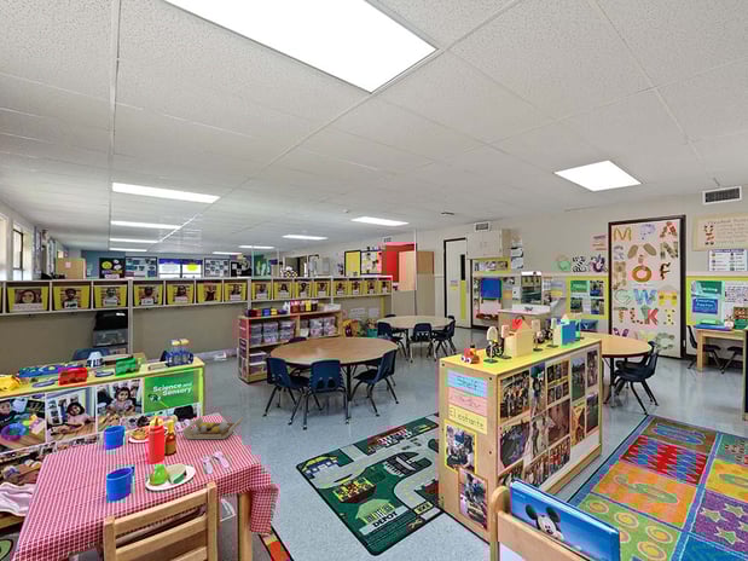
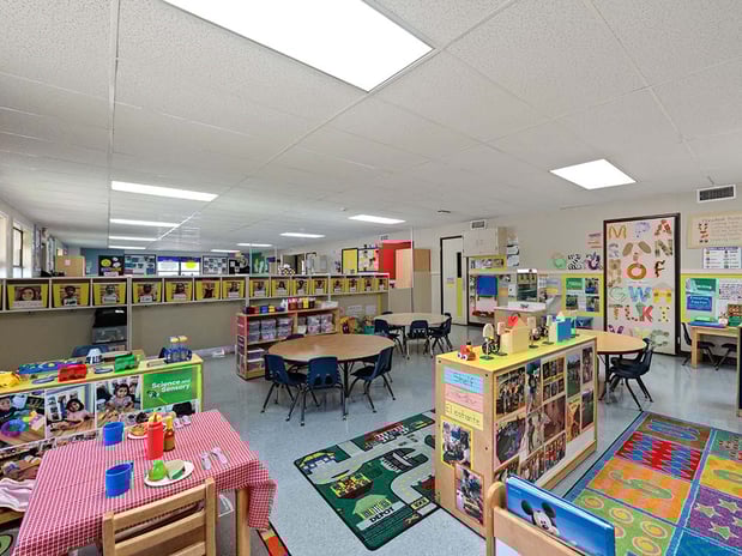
- toy food set [182,416,244,440]
